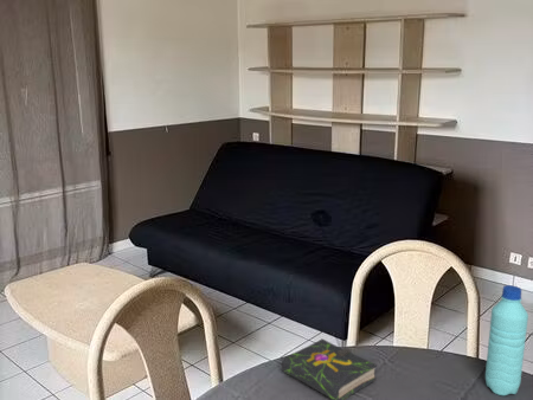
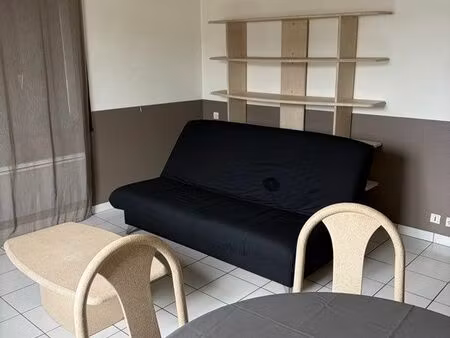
- book [281,337,378,400]
- water bottle [484,284,529,396]
